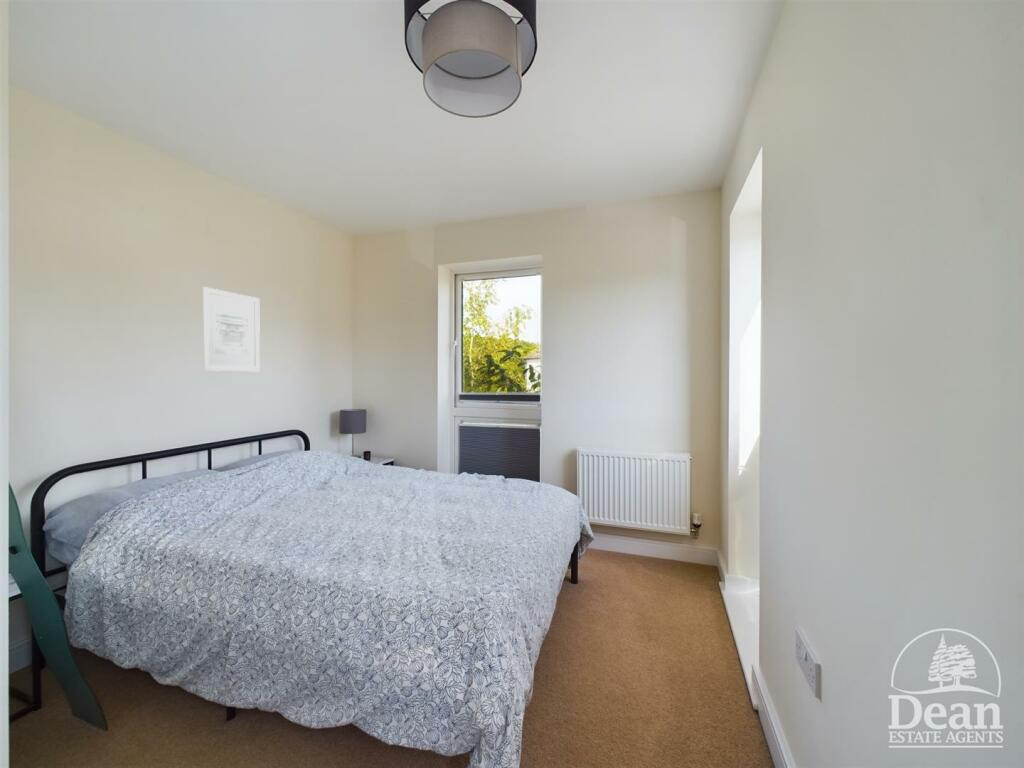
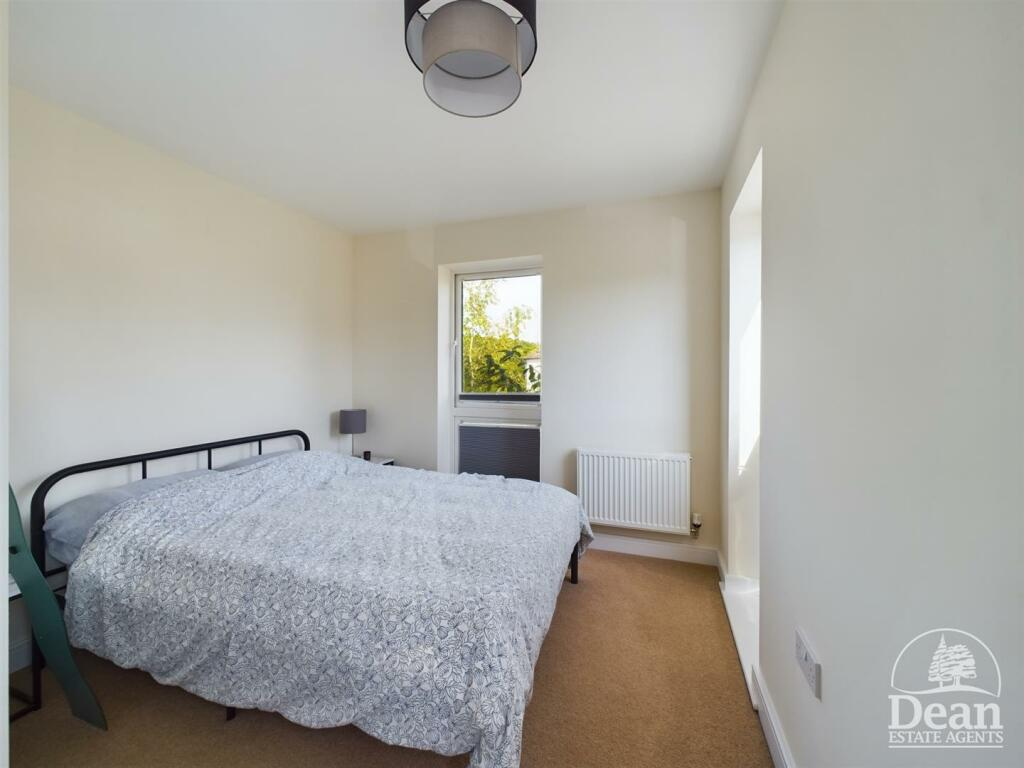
- wall art [201,286,261,372]
